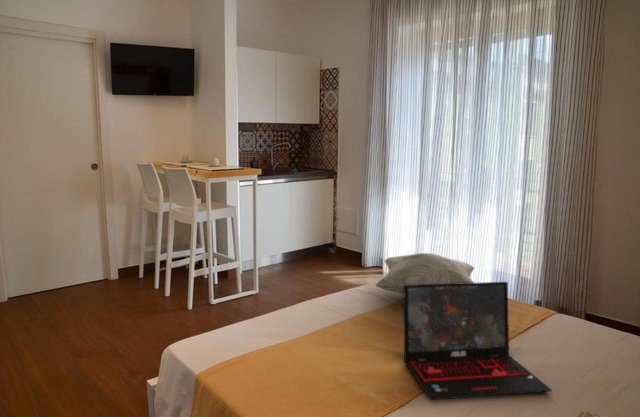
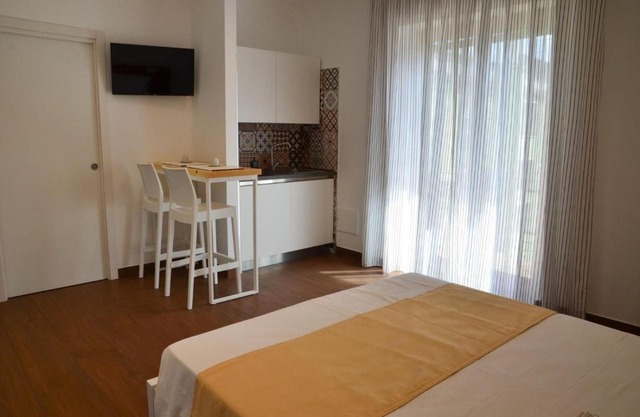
- laptop [403,281,553,401]
- decorative pillow [374,252,476,295]
